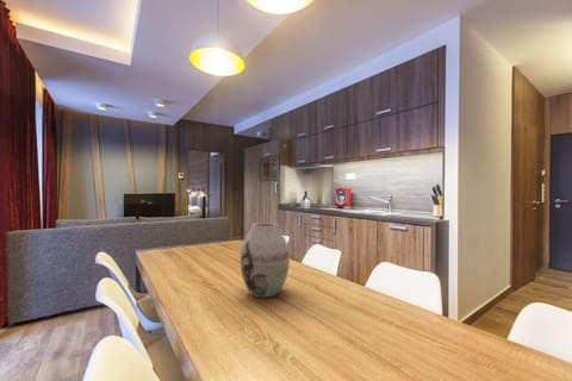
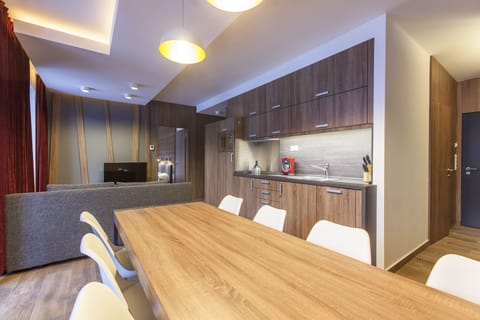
- vase [240,221,291,299]
